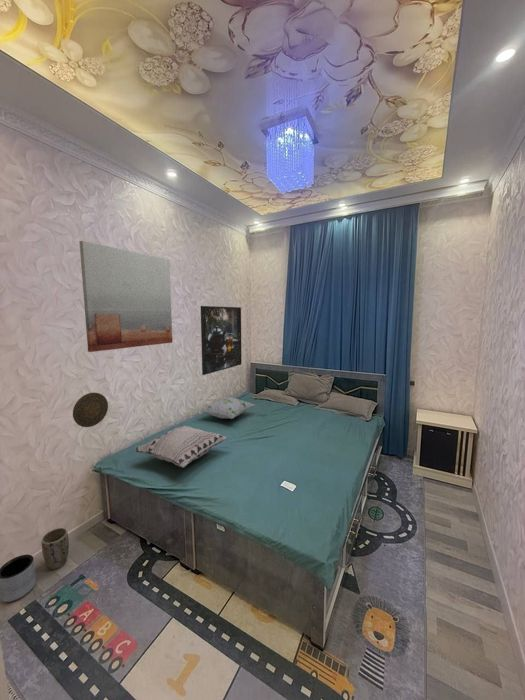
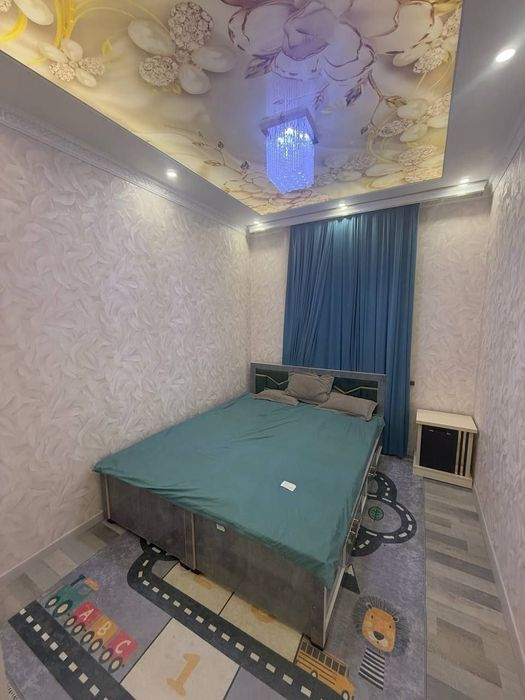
- wall art [78,240,173,353]
- plant pot [41,527,70,571]
- decorative pillow [133,425,229,469]
- decorative pillow [199,396,256,420]
- decorative plate [72,392,109,428]
- planter [0,554,37,603]
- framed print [200,305,242,376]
